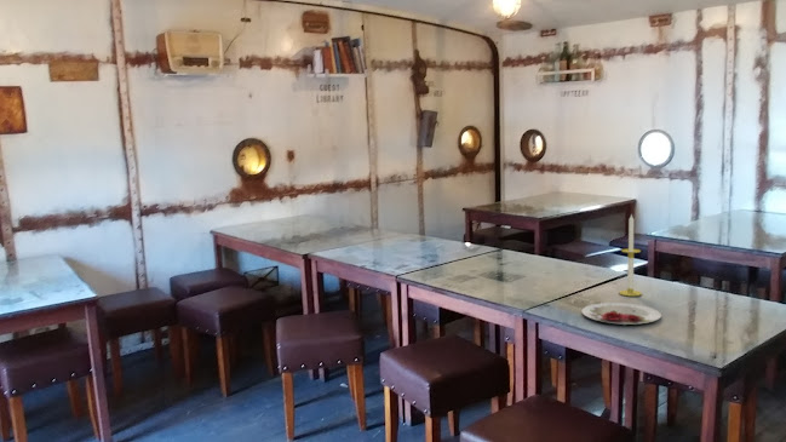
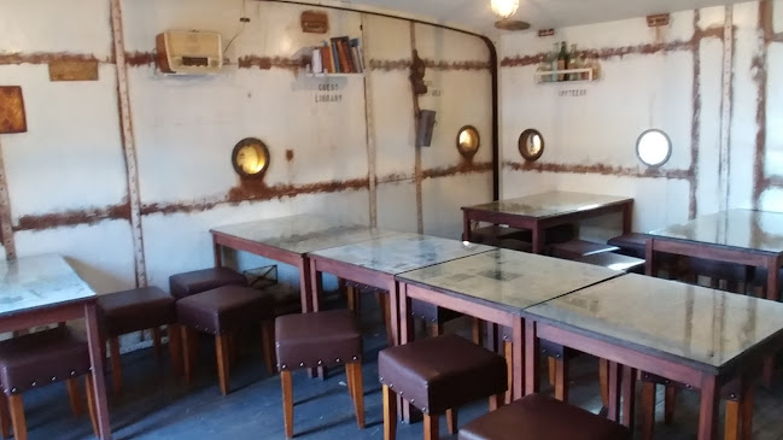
- candle [618,212,643,297]
- plate [580,302,662,326]
